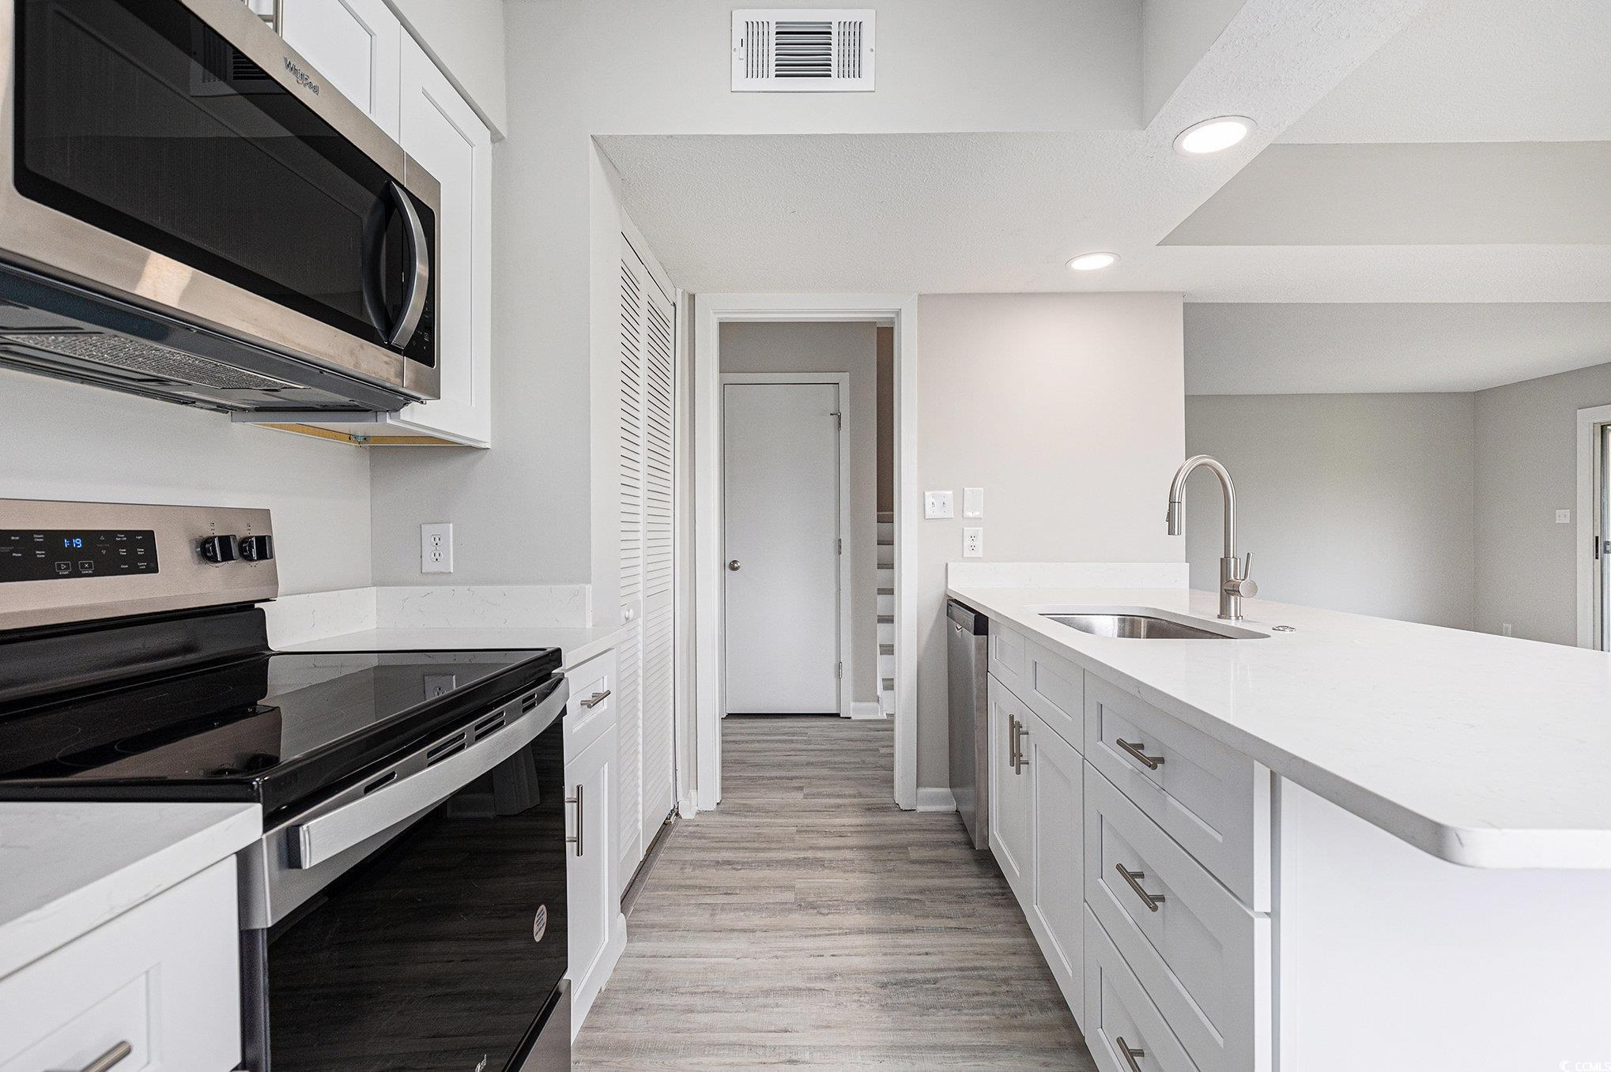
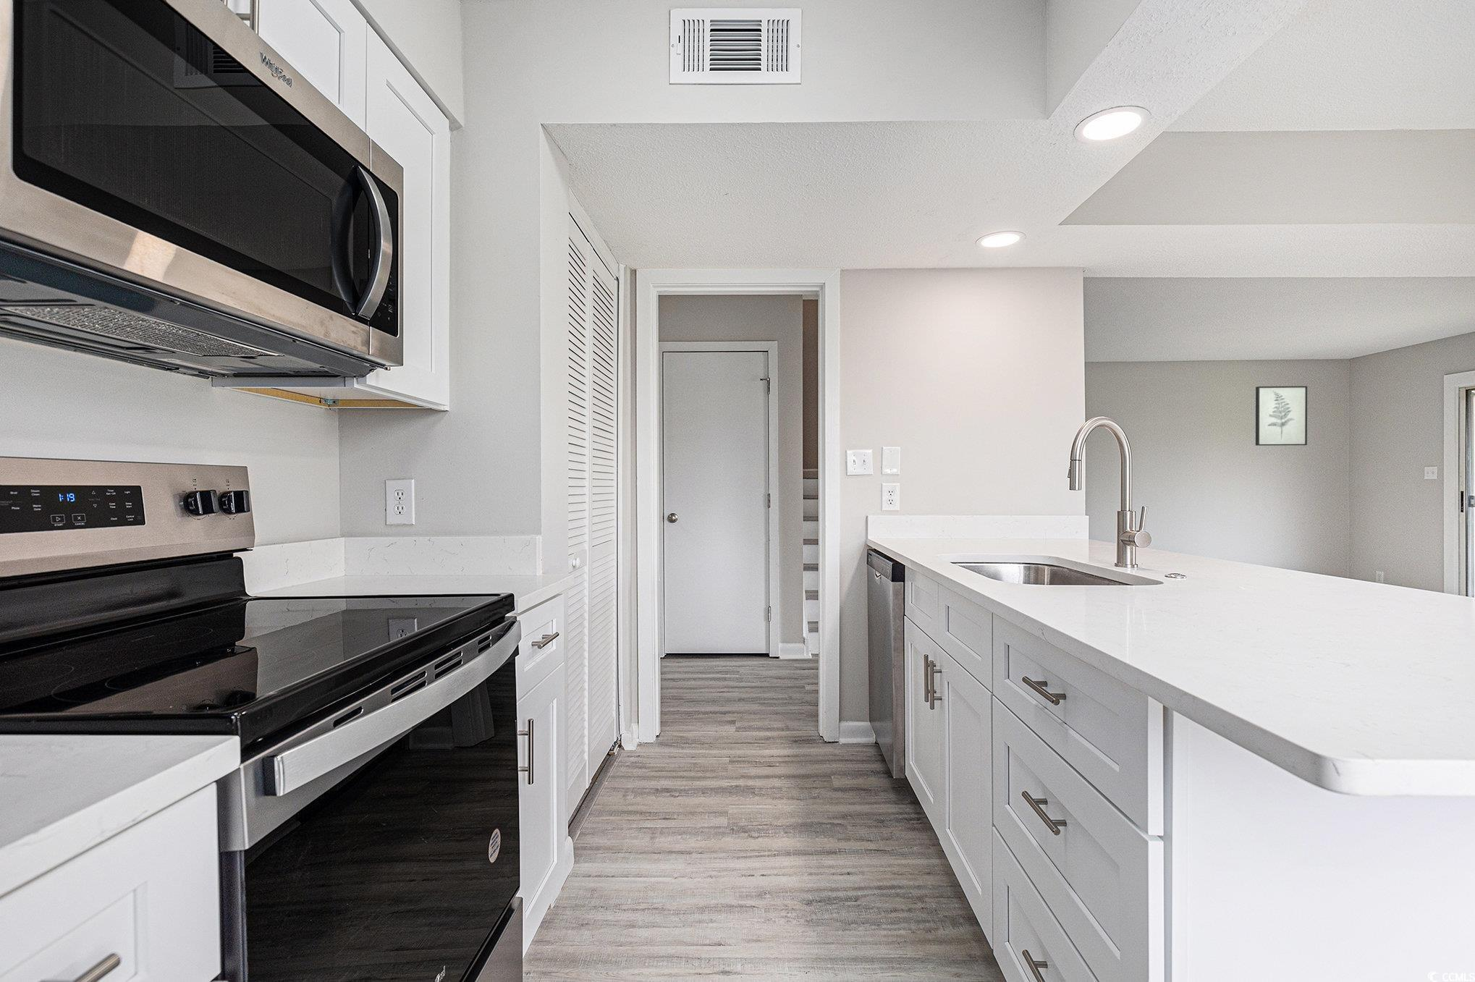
+ wall art [1255,385,1307,446]
